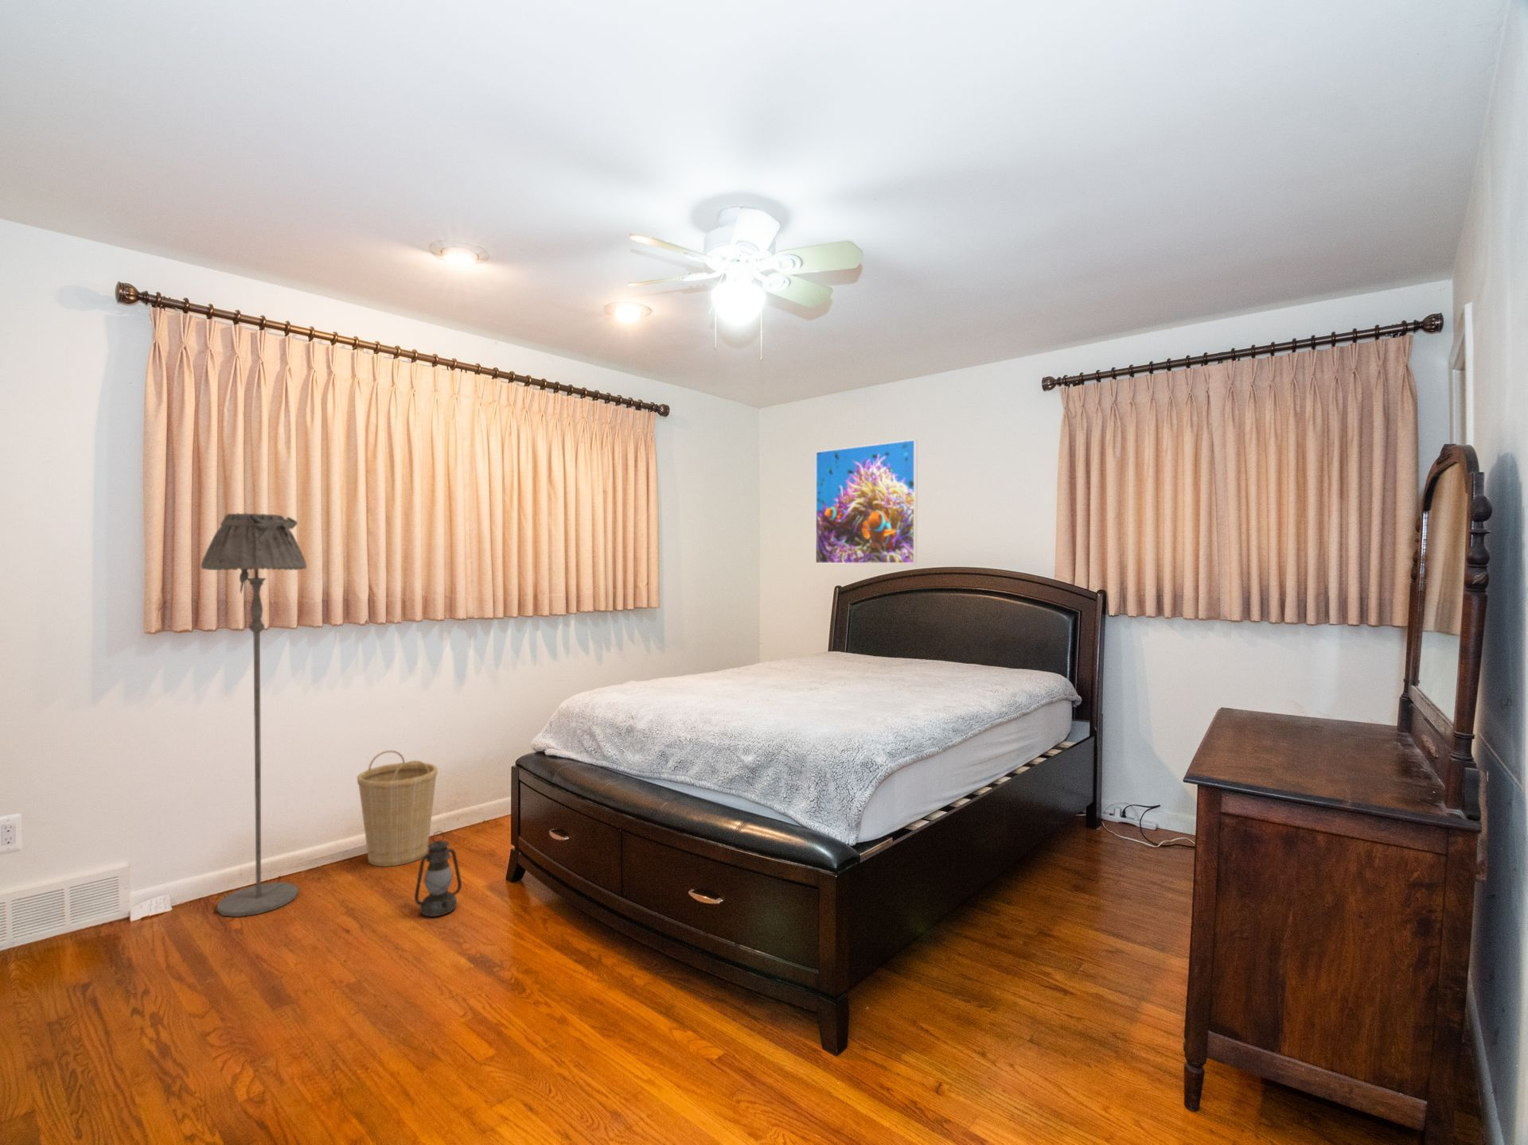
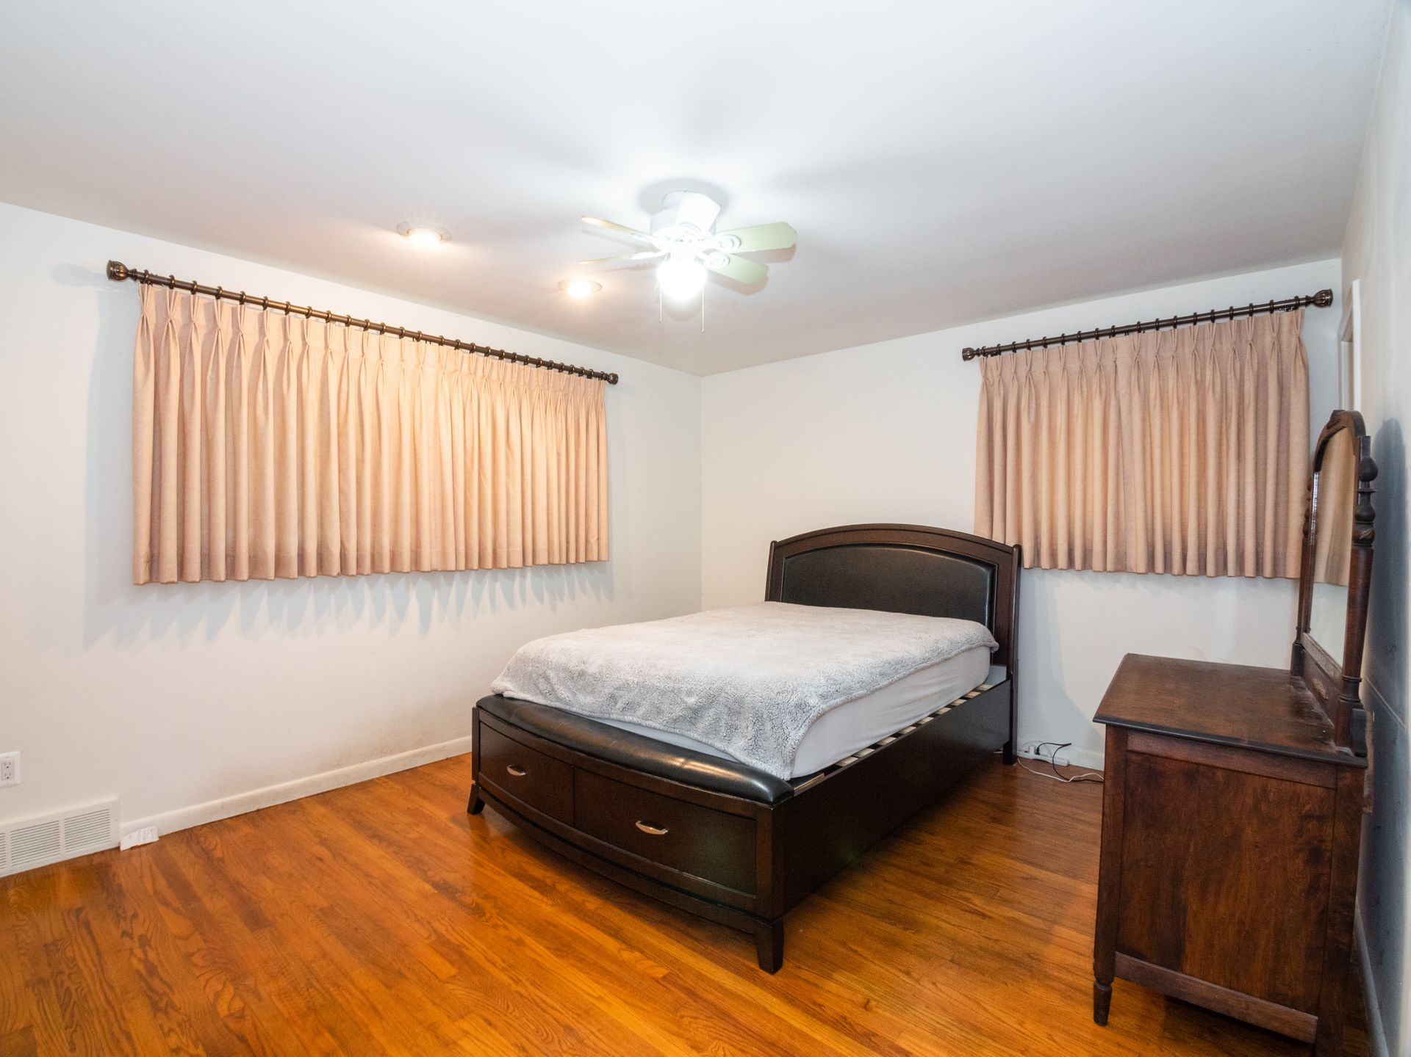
- basket [356,749,438,867]
- lantern [414,830,462,918]
- floor lamp [201,512,308,918]
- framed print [815,439,918,564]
